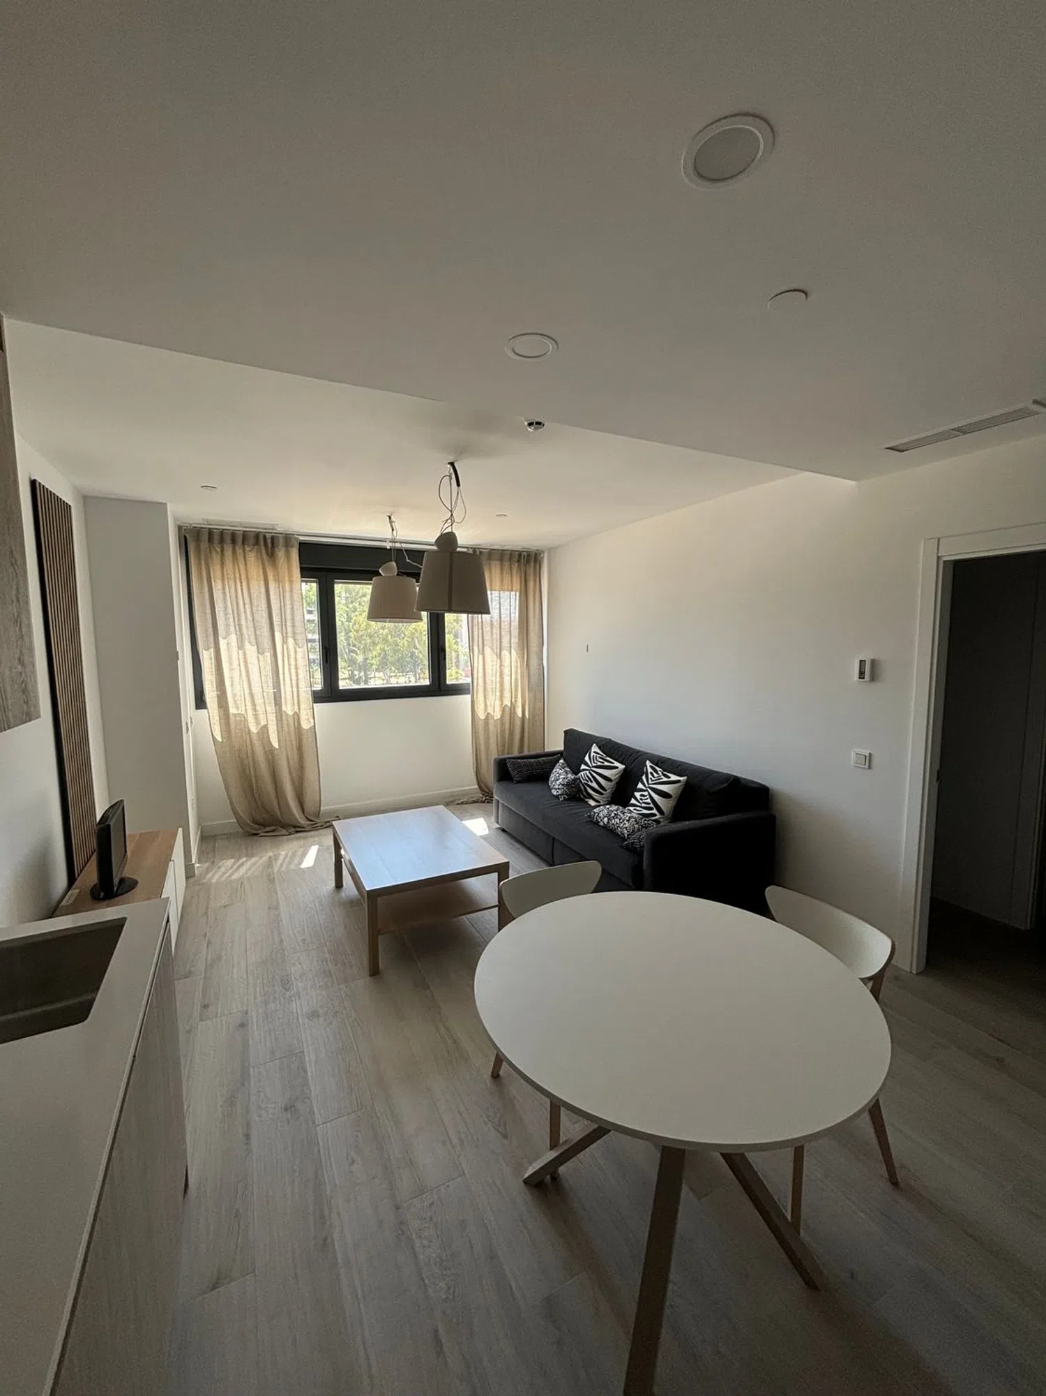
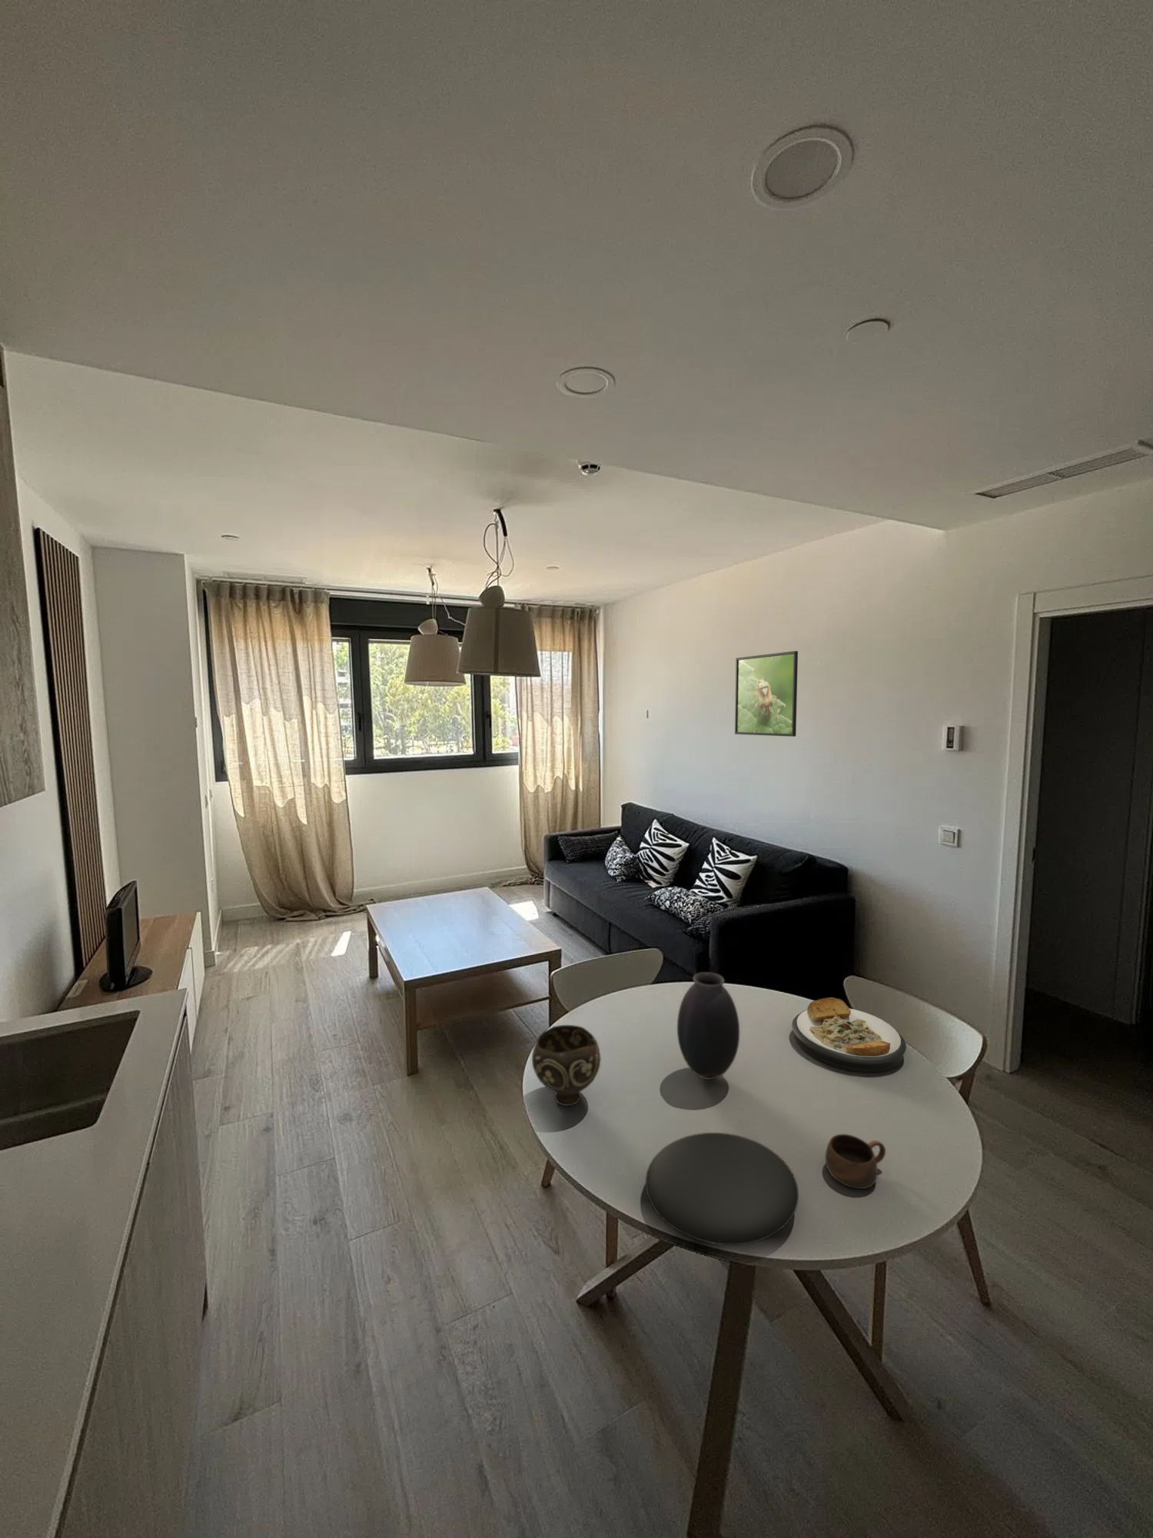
+ bowl [532,1025,602,1107]
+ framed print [734,650,798,738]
+ plate [791,997,907,1073]
+ vase [677,971,740,1080]
+ cup [825,1134,887,1189]
+ plate [644,1132,799,1246]
